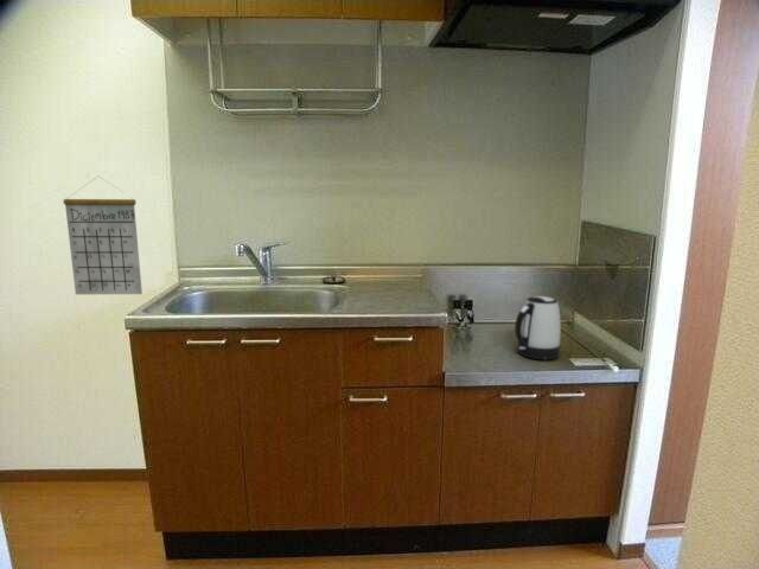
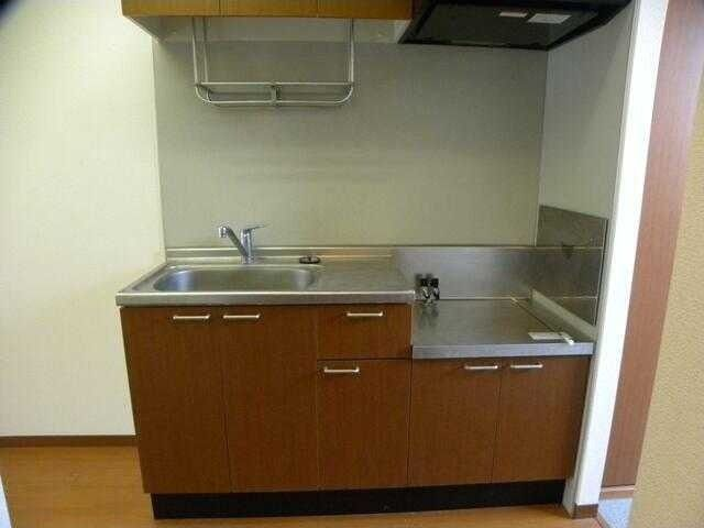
- calendar [62,175,143,295]
- kettle [514,295,562,362]
